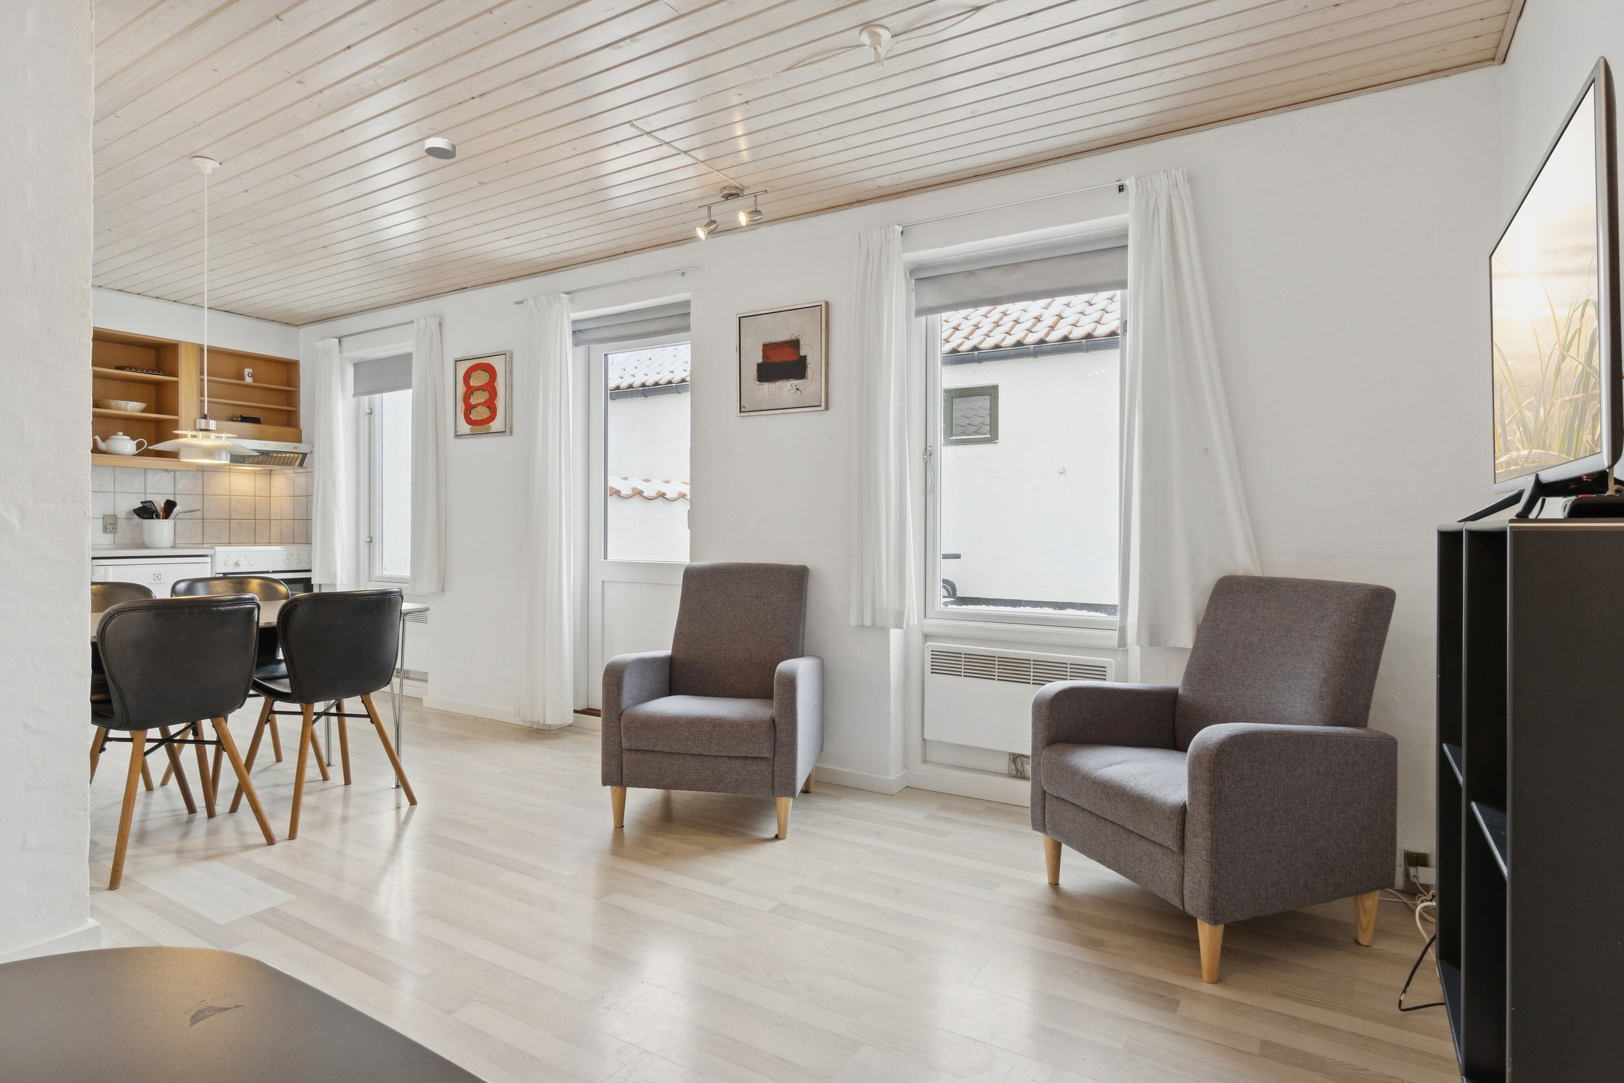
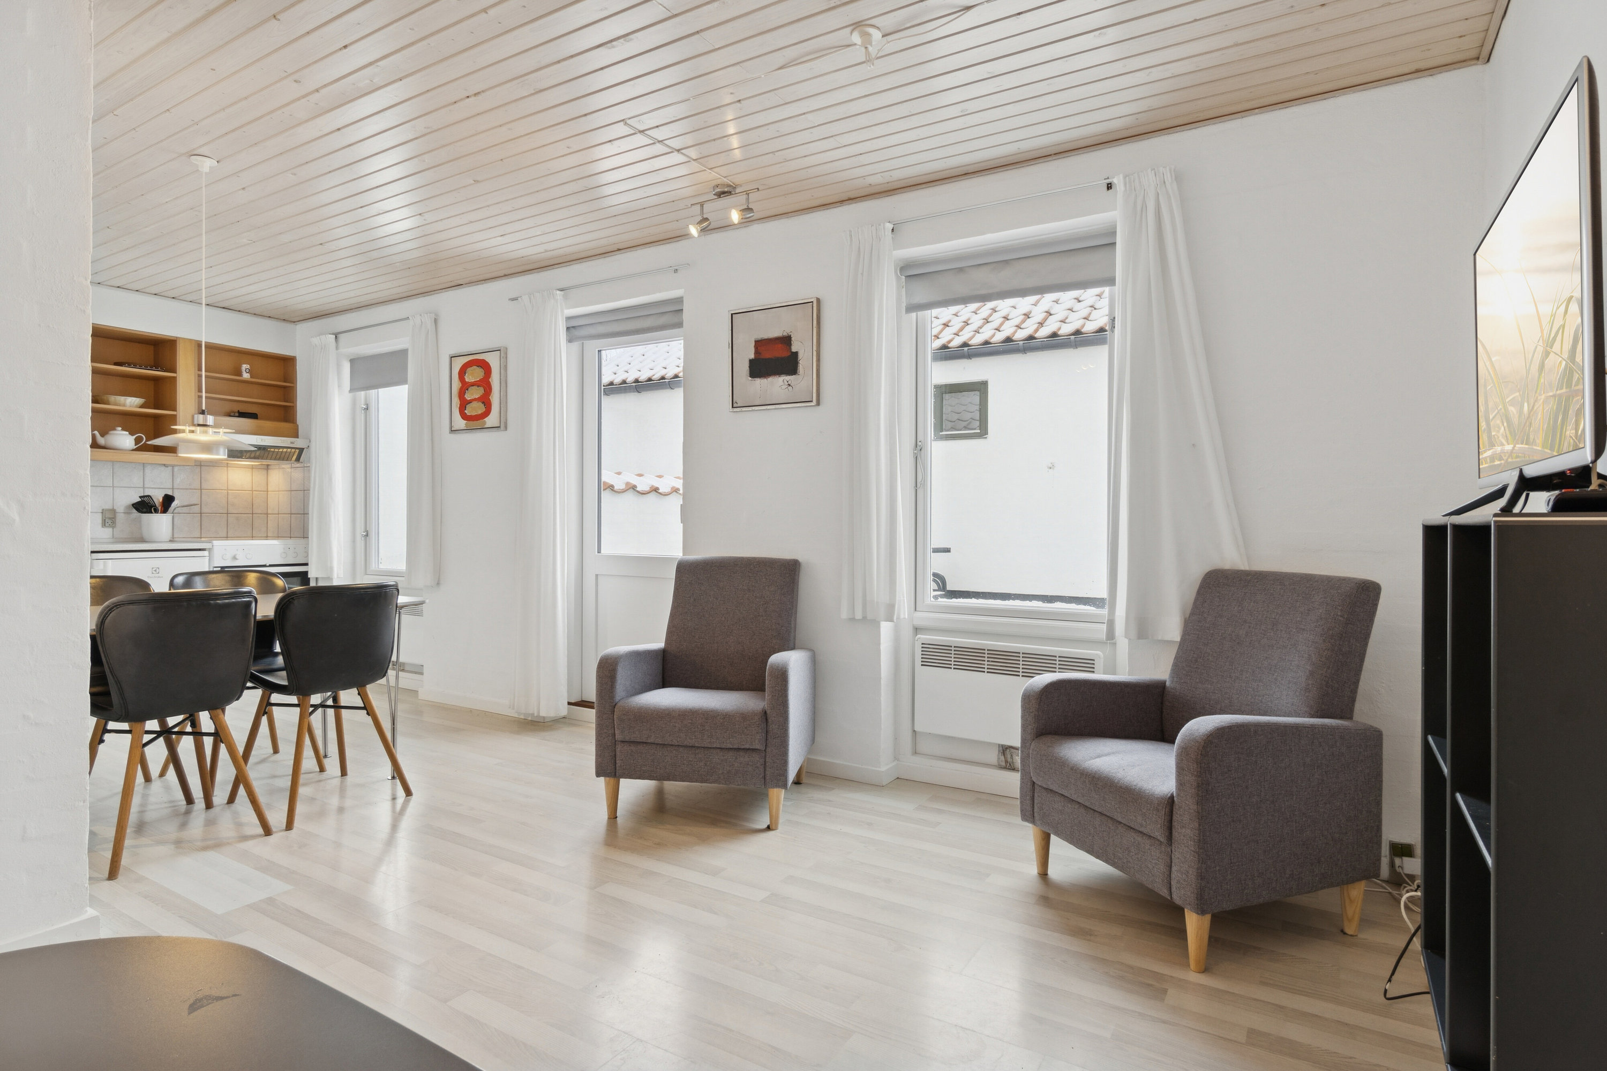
- smoke detector [424,137,457,160]
